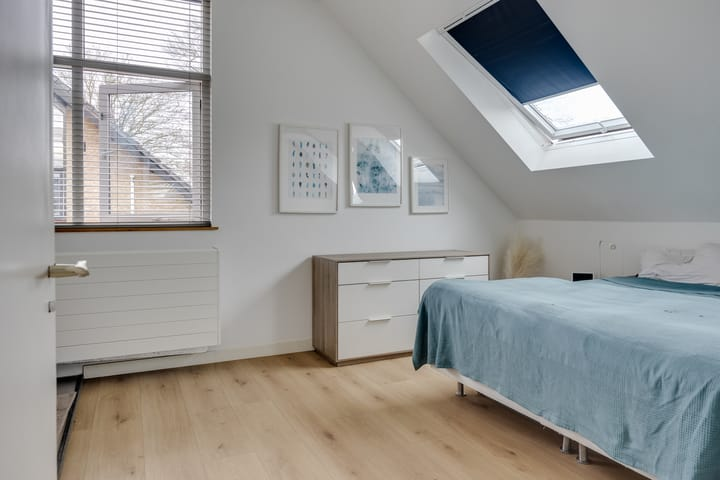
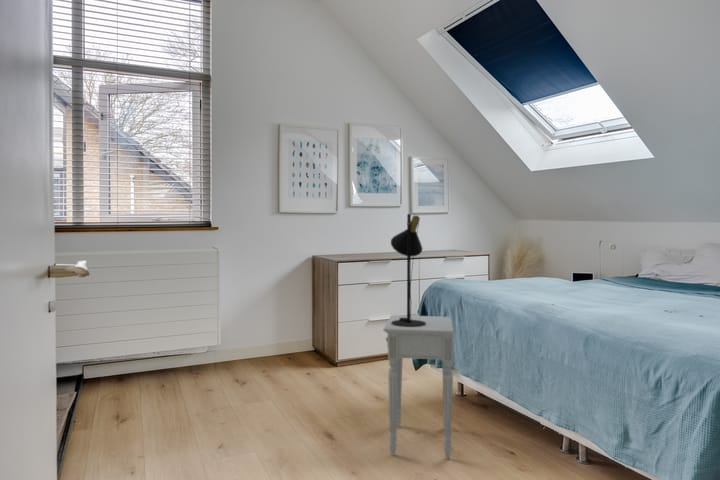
+ nightstand [382,314,454,459]
+ table lamp [390,213,426,327]
